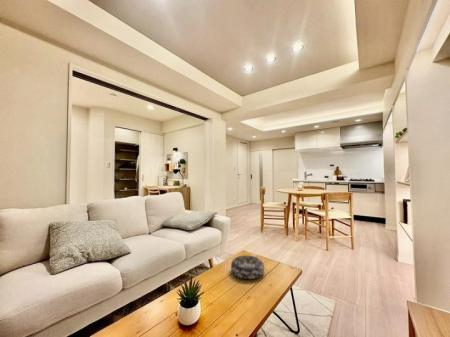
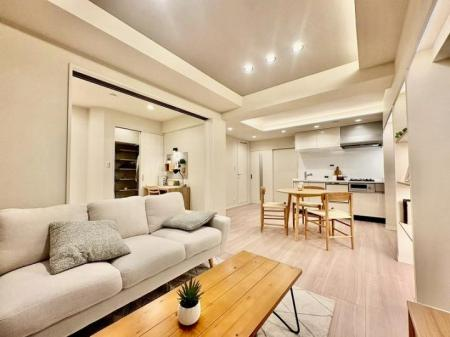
- decorative bowl [230,255,265,280]
